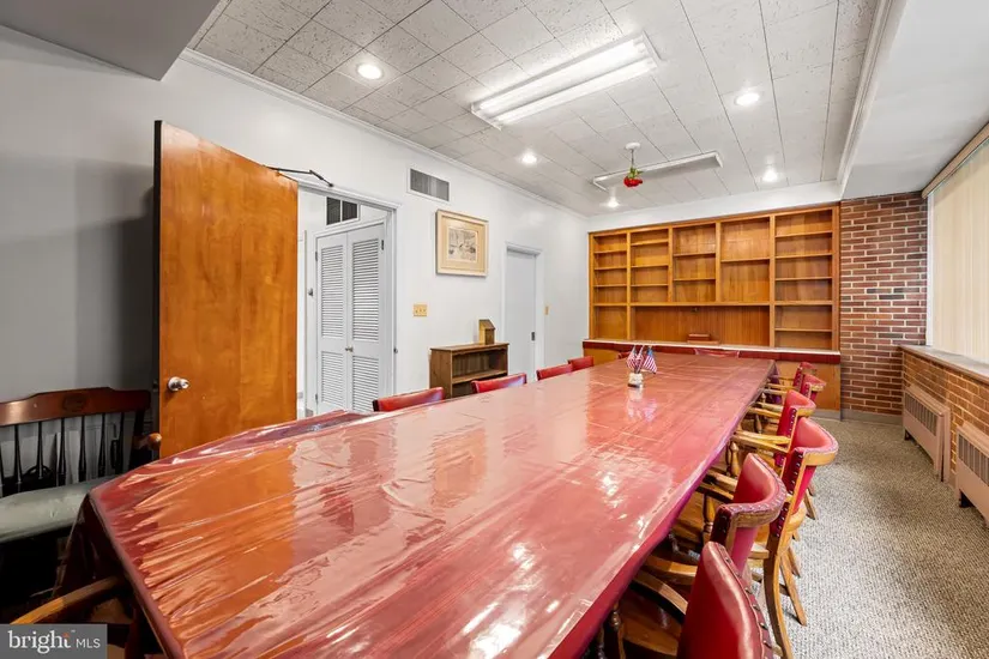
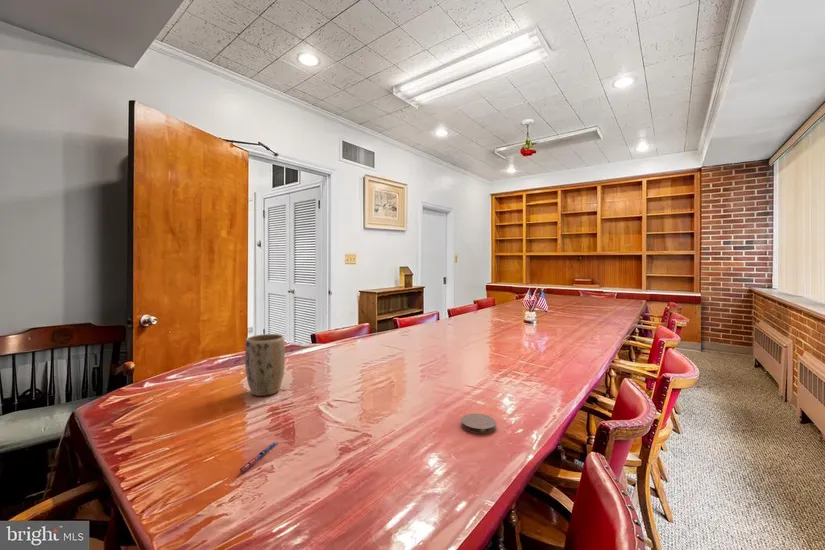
+ pen [239,440,280,473]
+ plant pot [244,333,286,397]
+ coaster [460,413,497,435]
